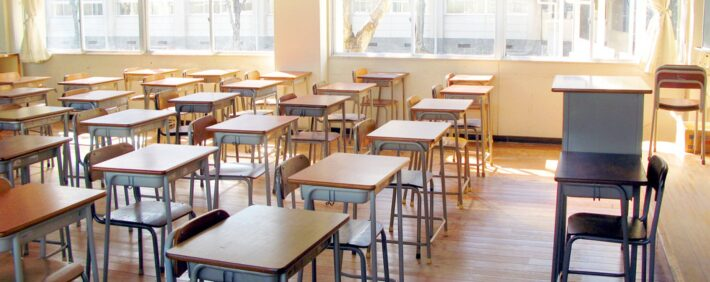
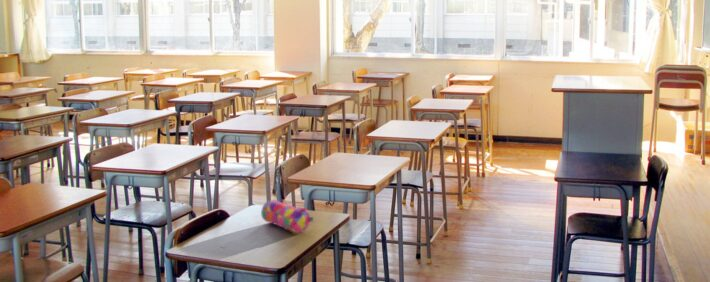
+ pencil case [260,199,314,233]
